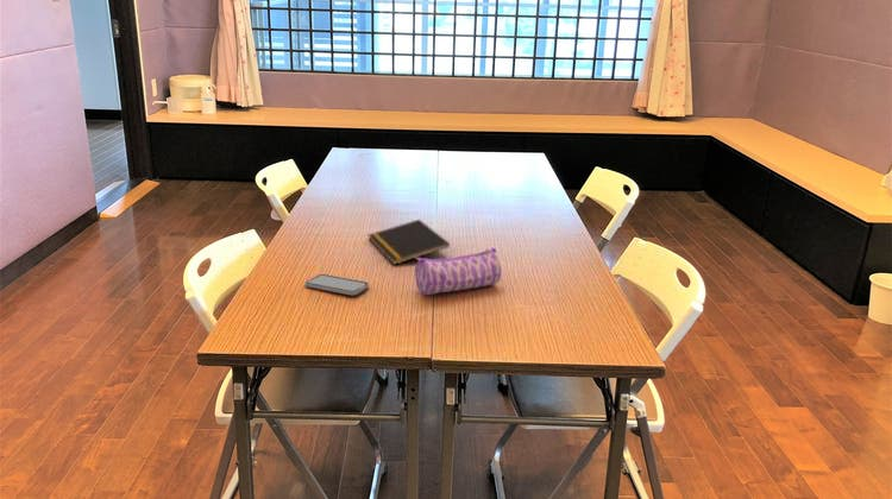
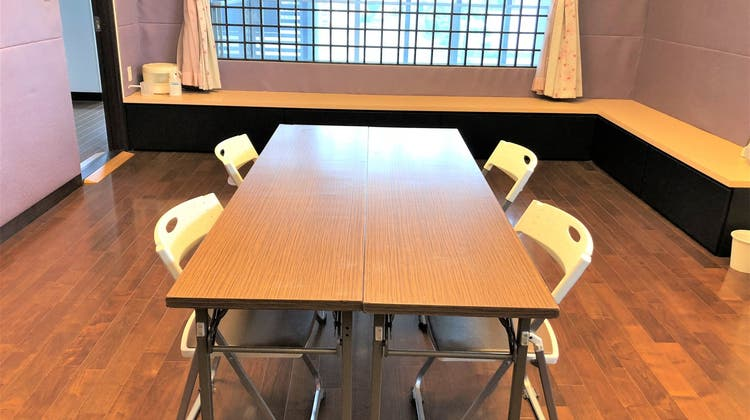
- notepad [368,219,451,266]
- smartphone [304,273,370,297]
- pencil case [414,246,502,296]
